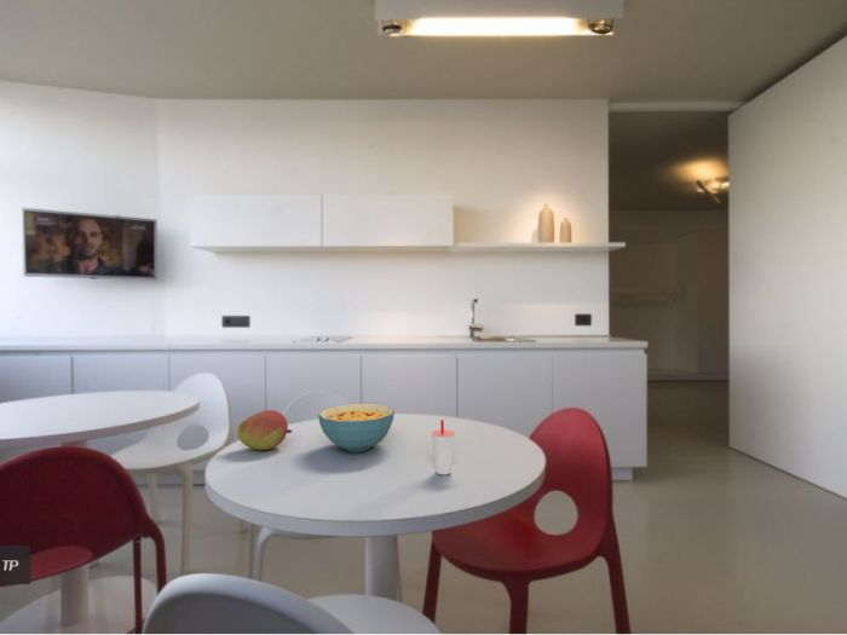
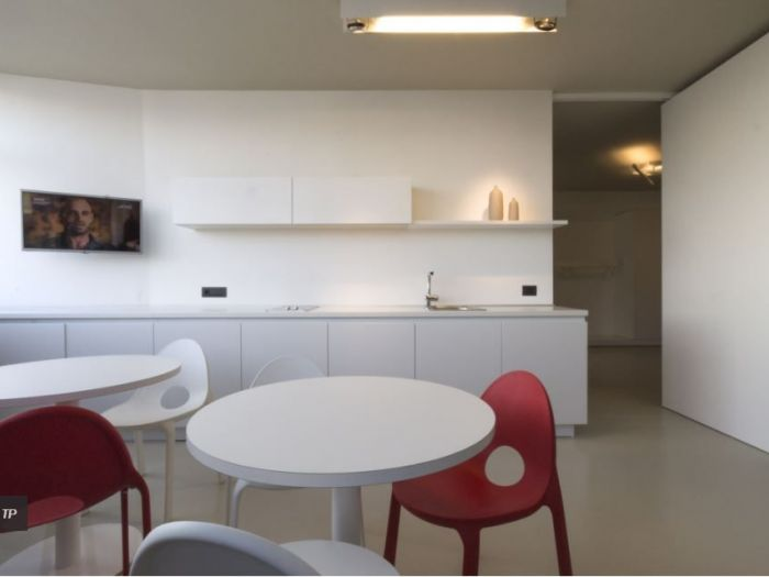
- cereal bowl [317,403,396,454]
- fruit [237,409,293,451]
- cup [431,418,456,475]
